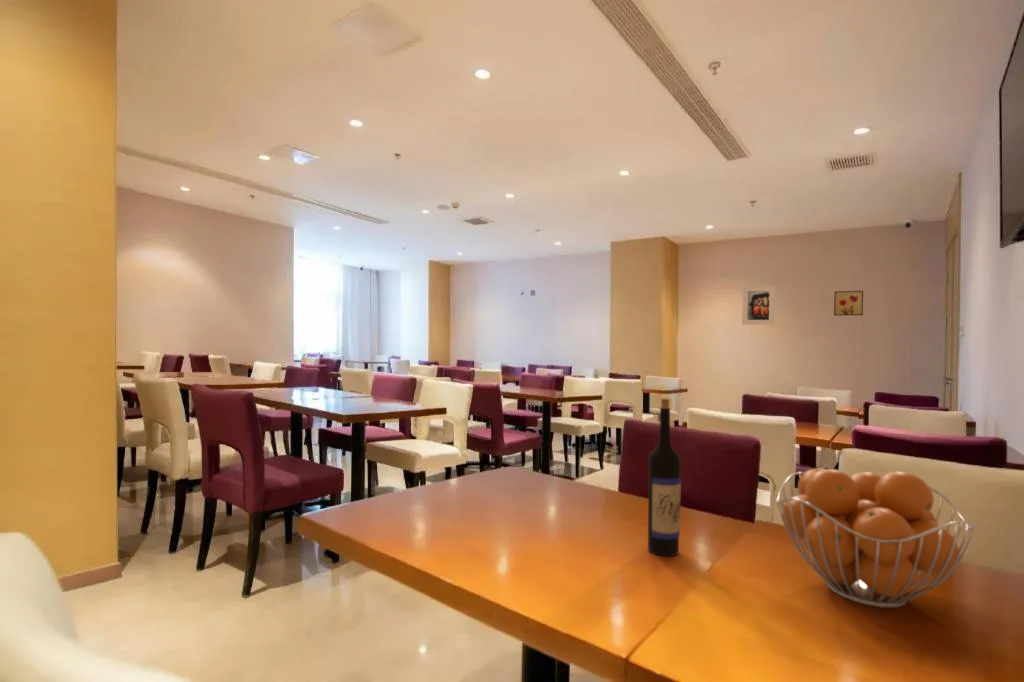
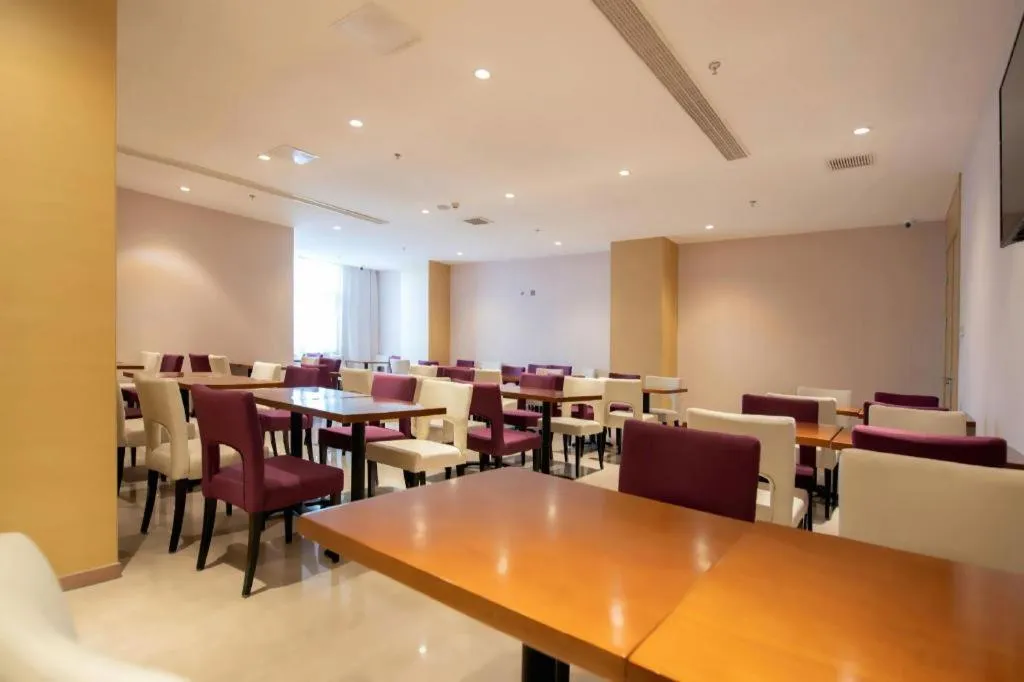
- wall art [833,290,864,316]
- wine bottle [647,398,682,557]
- fruit basket [775,467,976,609]
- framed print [741,284,776,326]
